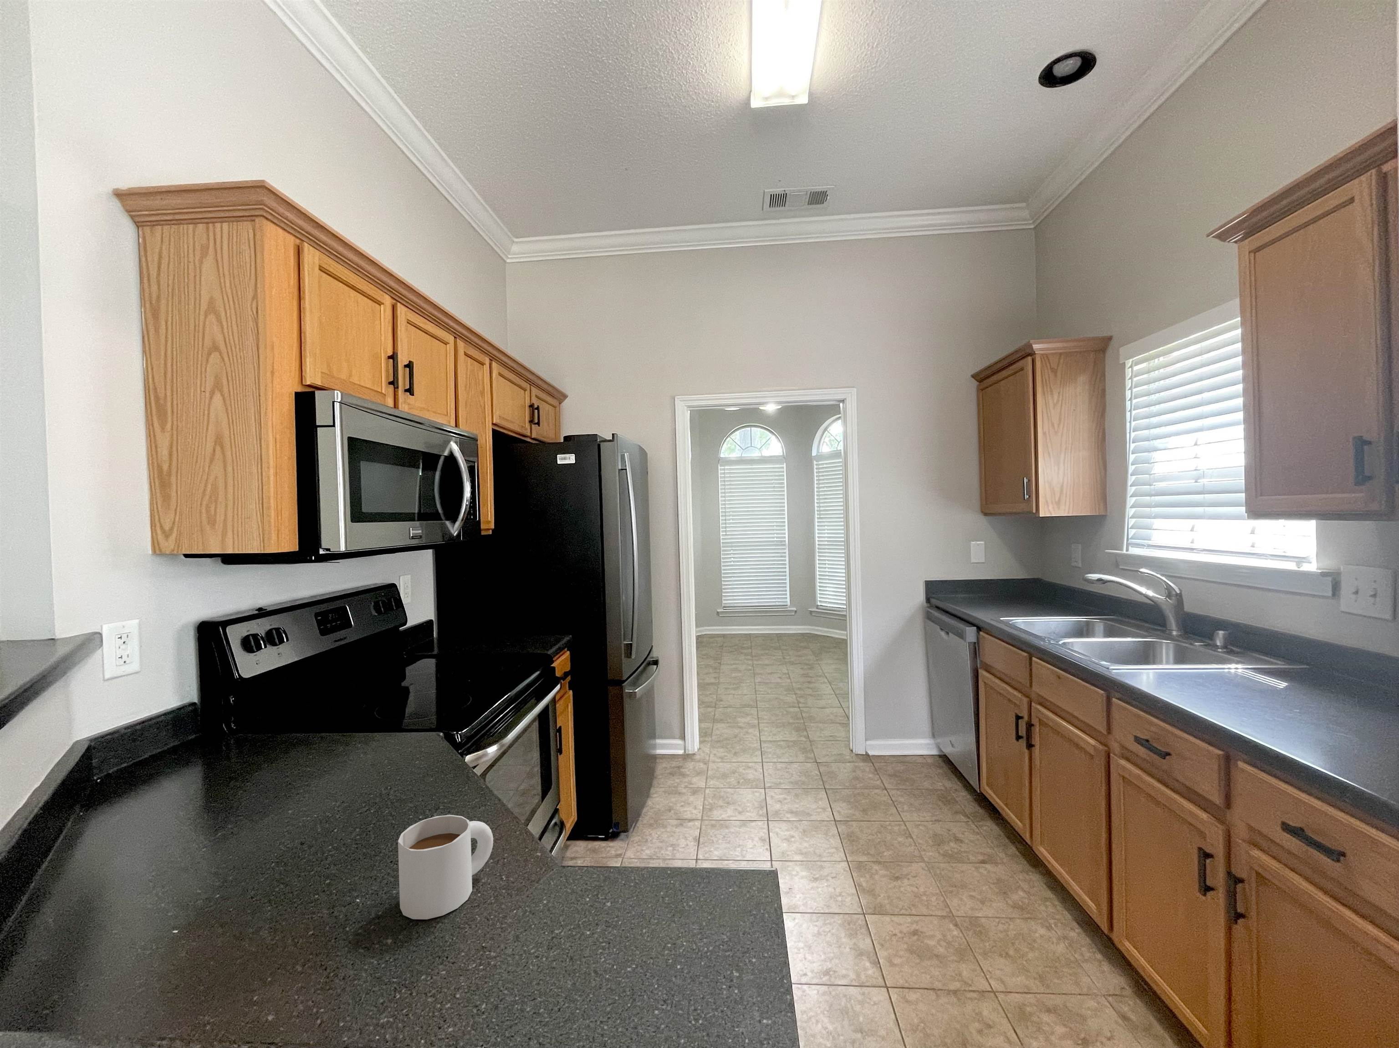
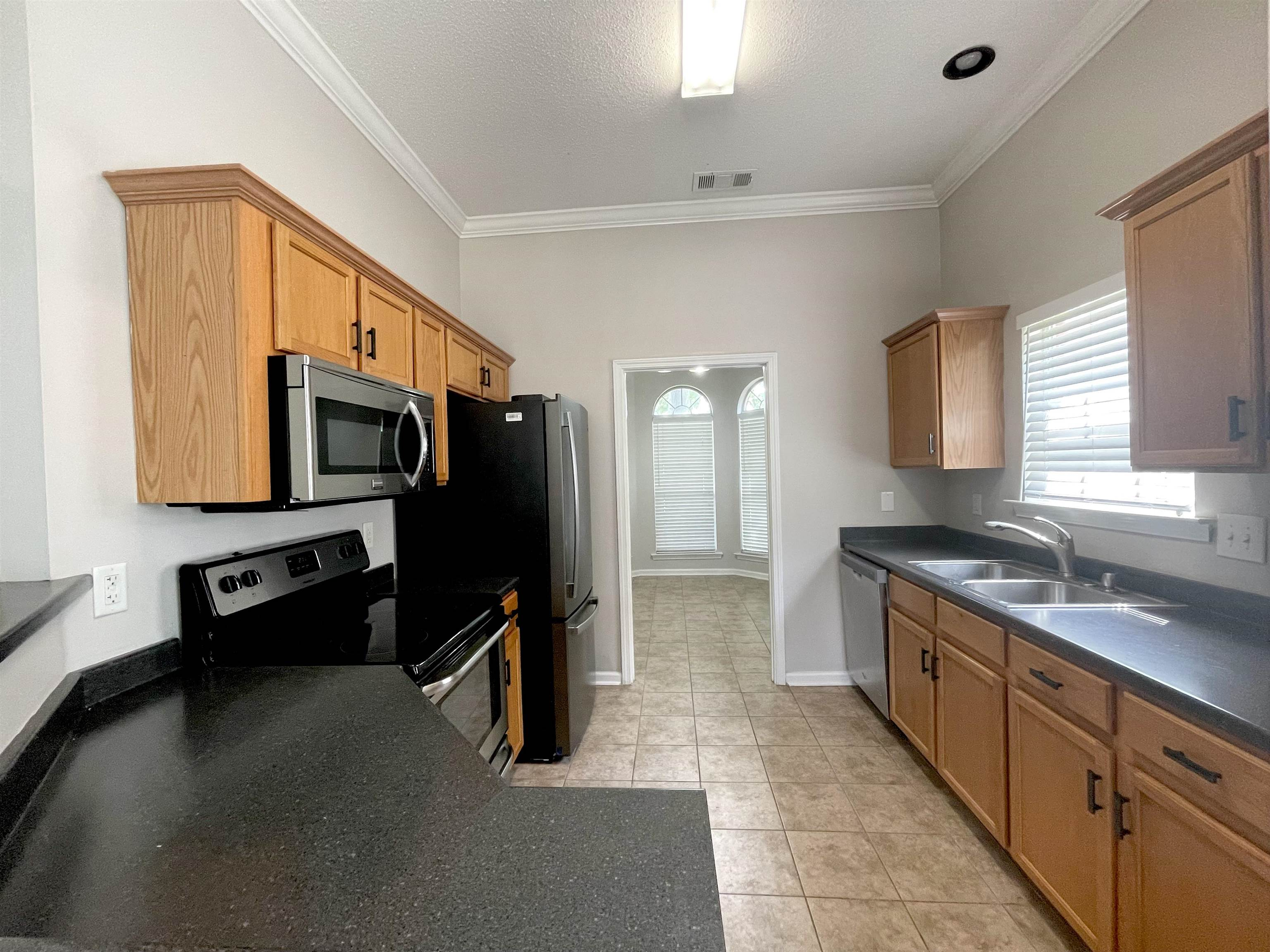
- mug [398,815,494,919]
